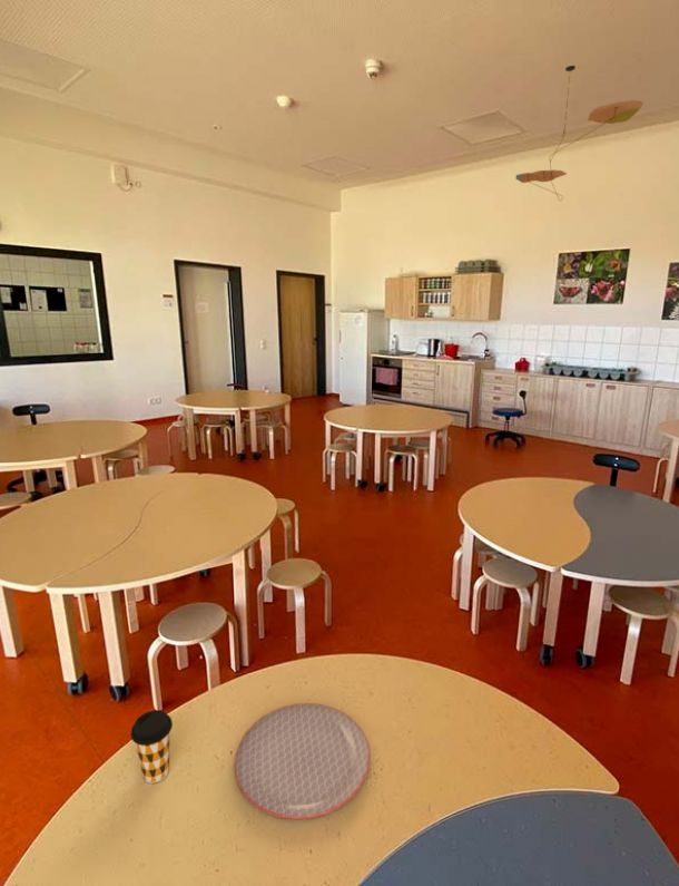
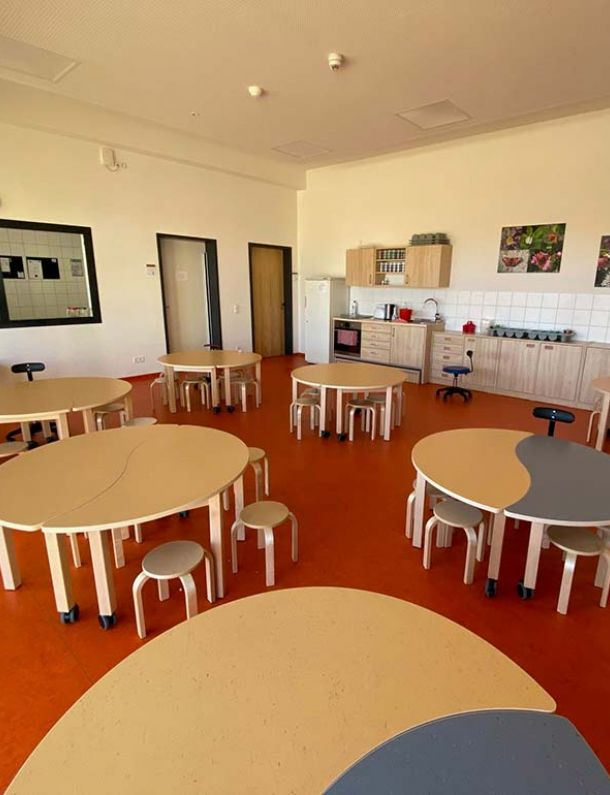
- plate [234,702,372,821]
- coffee cup [130,709,174,785]
- ceiling mobile [515,65,643,202]
